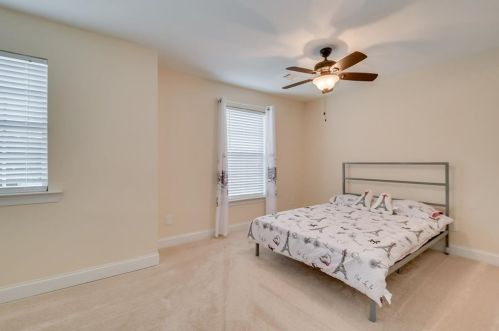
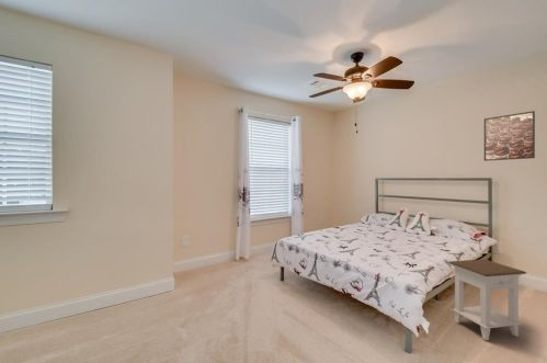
+ nightstand [447,258,527,341]
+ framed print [483,110,536,162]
